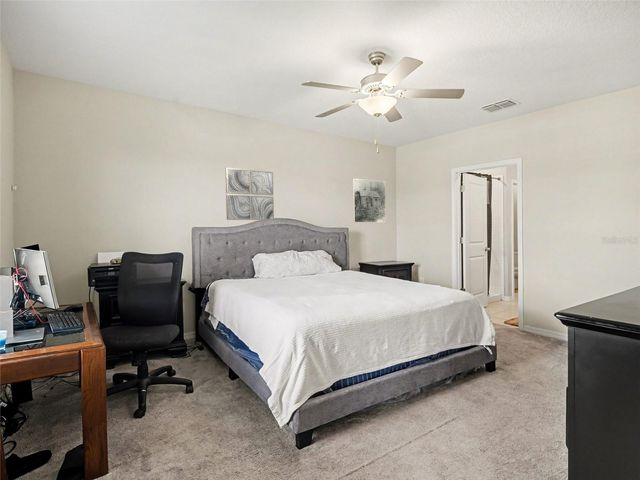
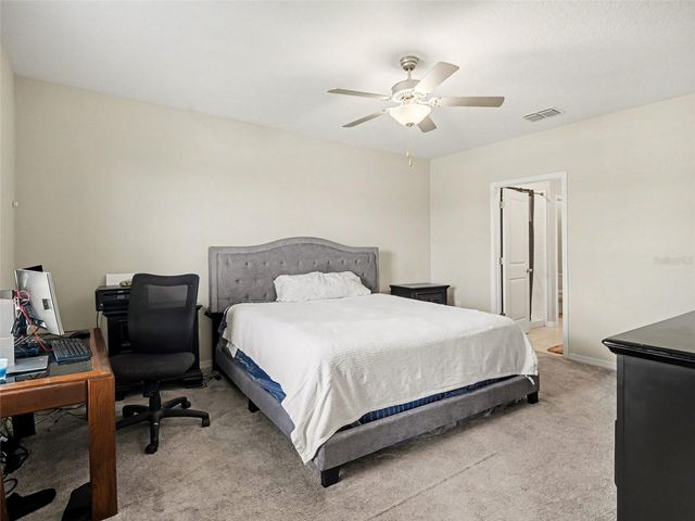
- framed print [352,177,387,223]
- wall art [225,167,275,221]
